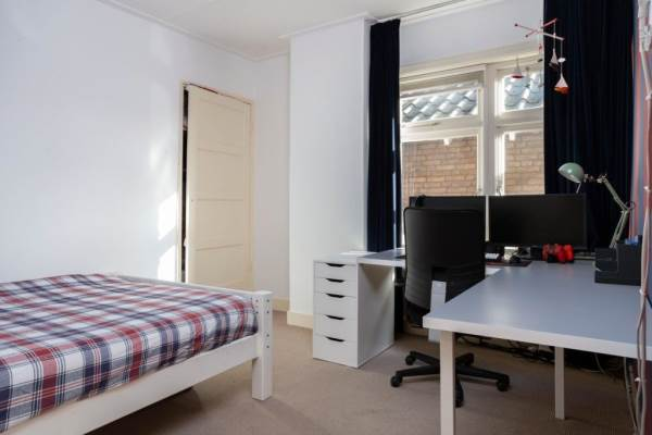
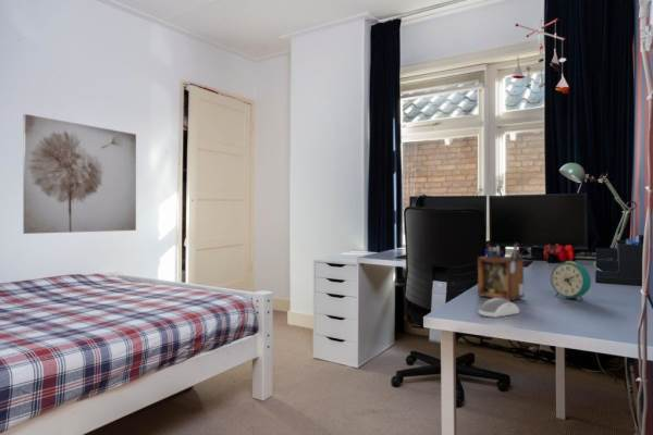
+ computer mouse [478,298,520,319]
+ desk organizer [477,241,525,301]
+ alarm clock [550,260,592,301]
+ wall art [23,113,137,235]
